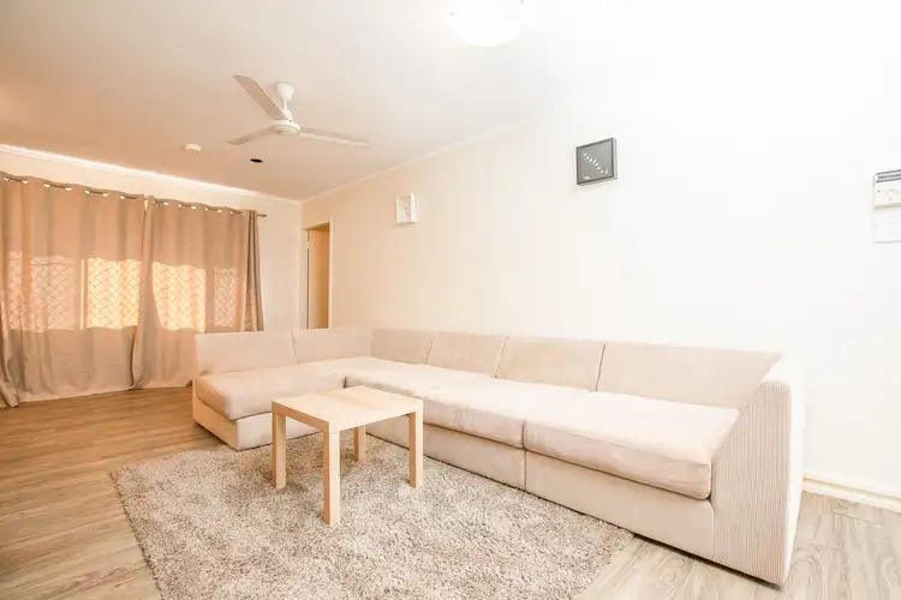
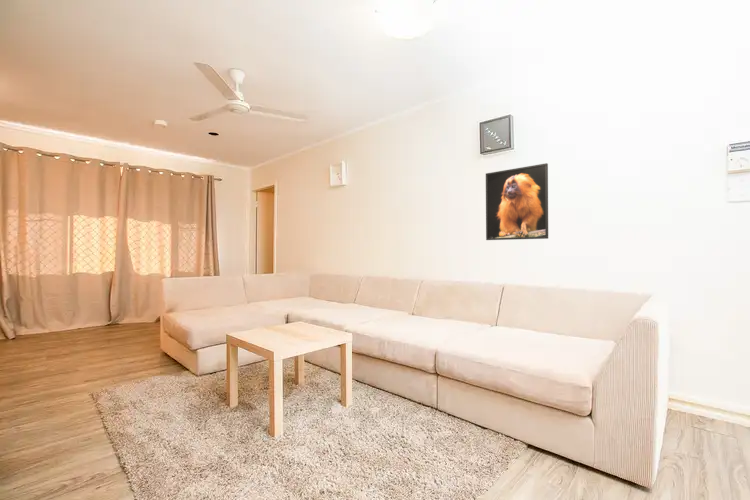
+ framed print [485,162,549,241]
